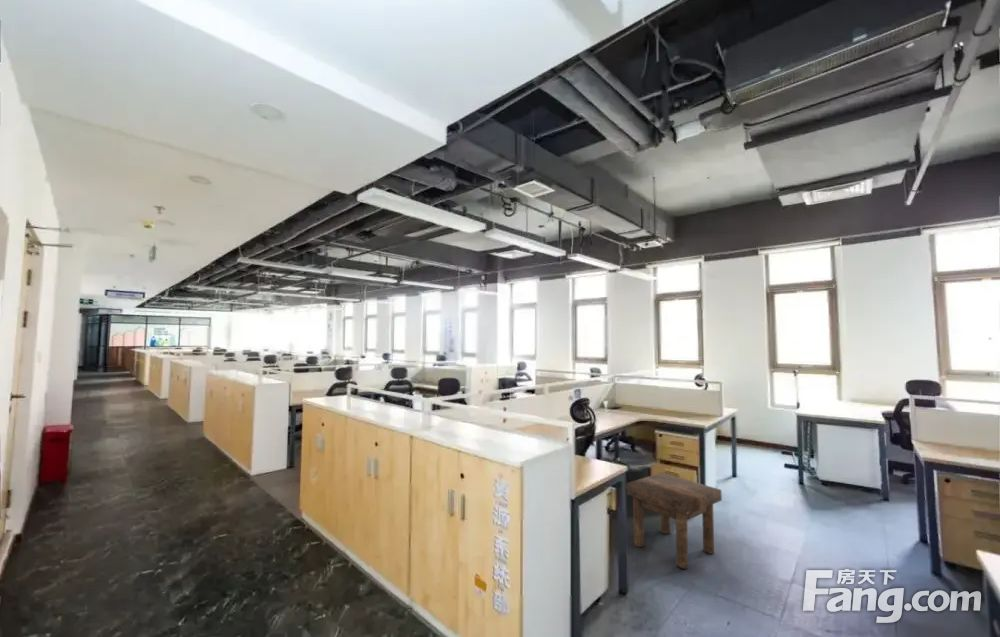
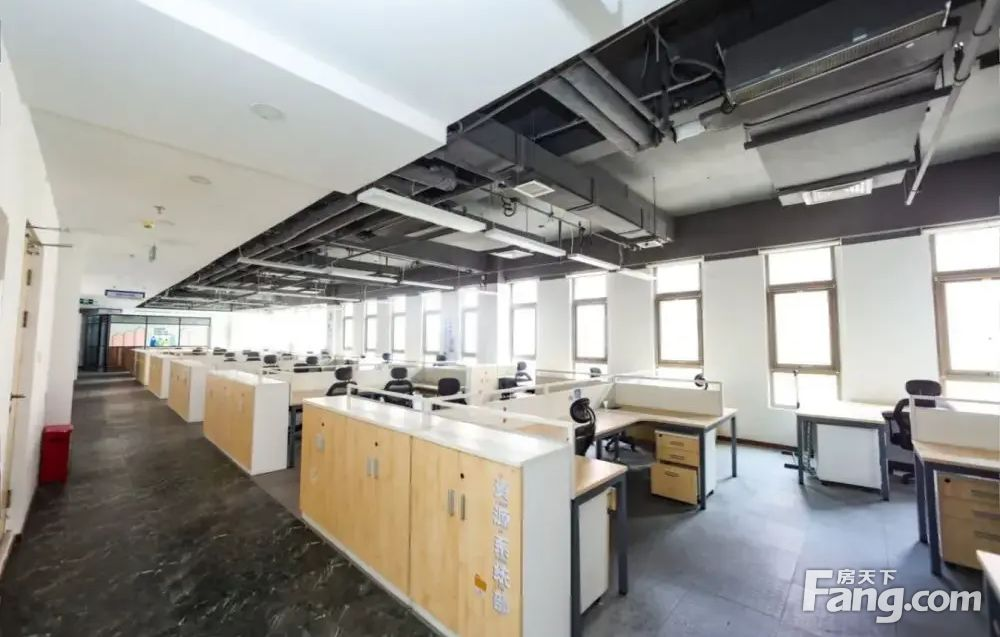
- stool [625,471,723,570]
